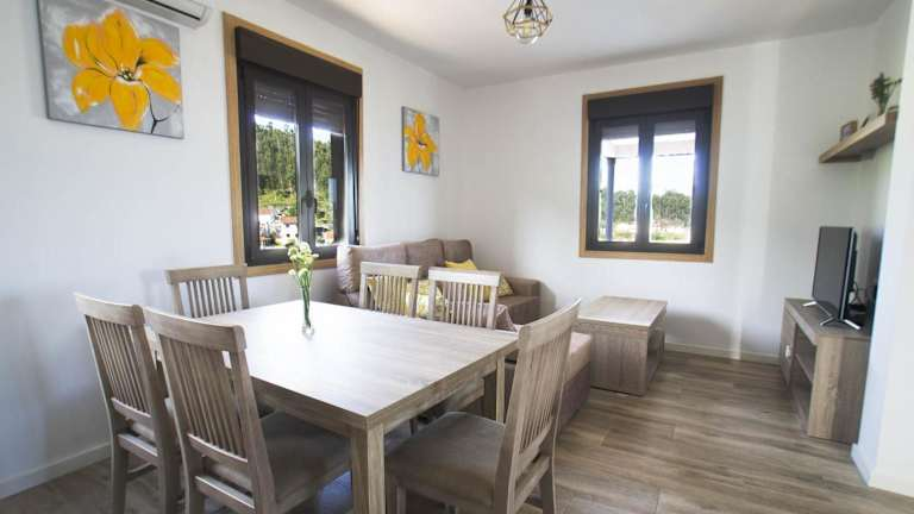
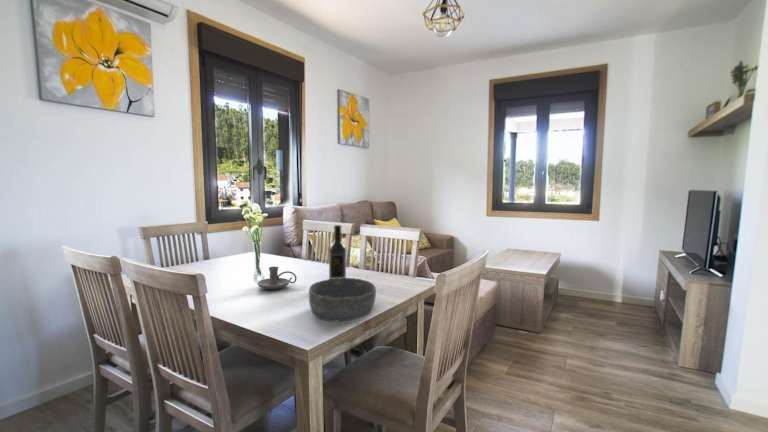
+ wine bottle [328,224,347,279]
+ bowl [308,277,377,323]
+ candle holder [257,266,297,290]
